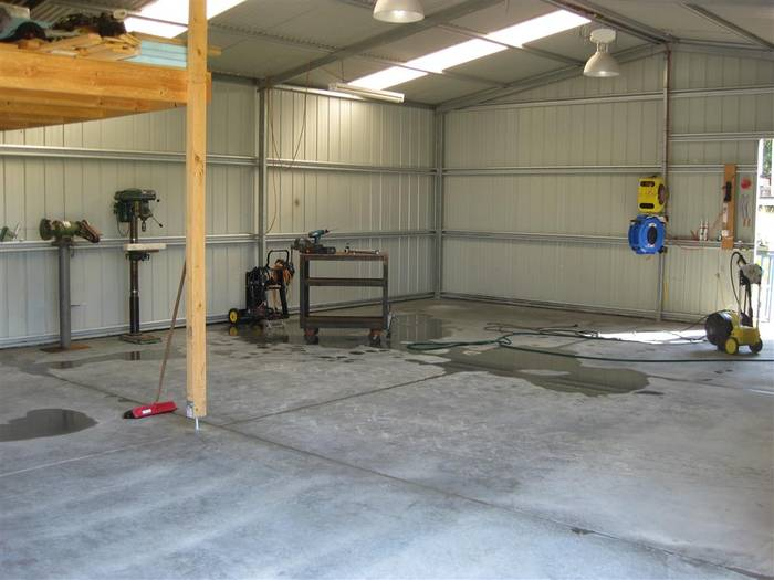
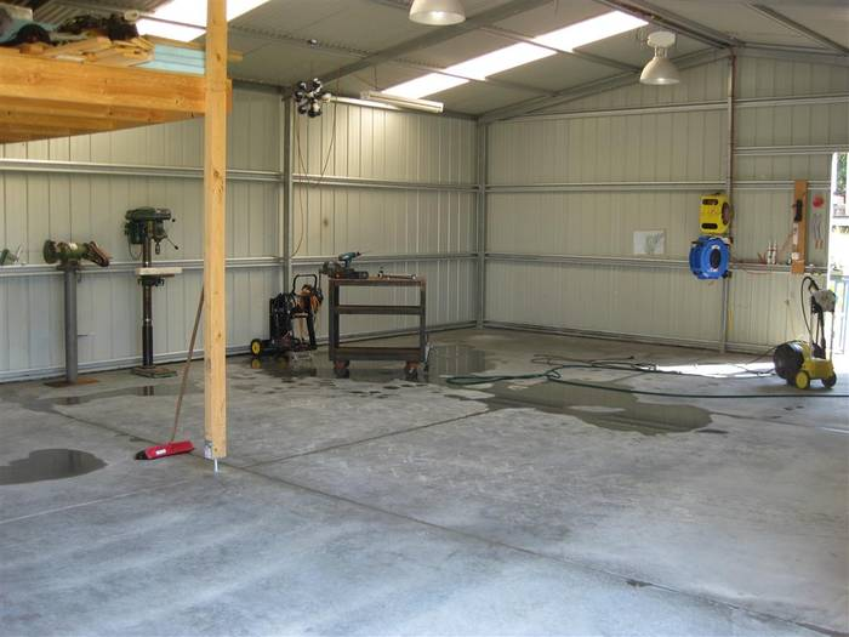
+ wall art [631,228,667,257]
+ light fixture [292,39,332,119]
